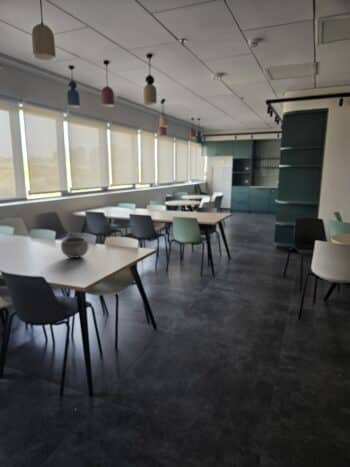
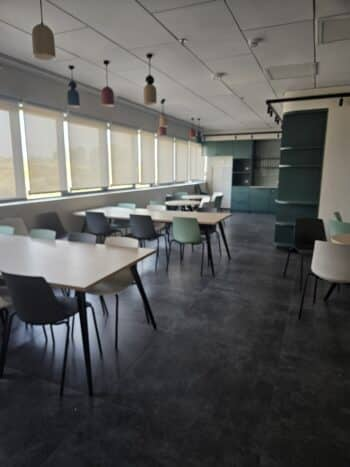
- bowl [60,236,90,259]
